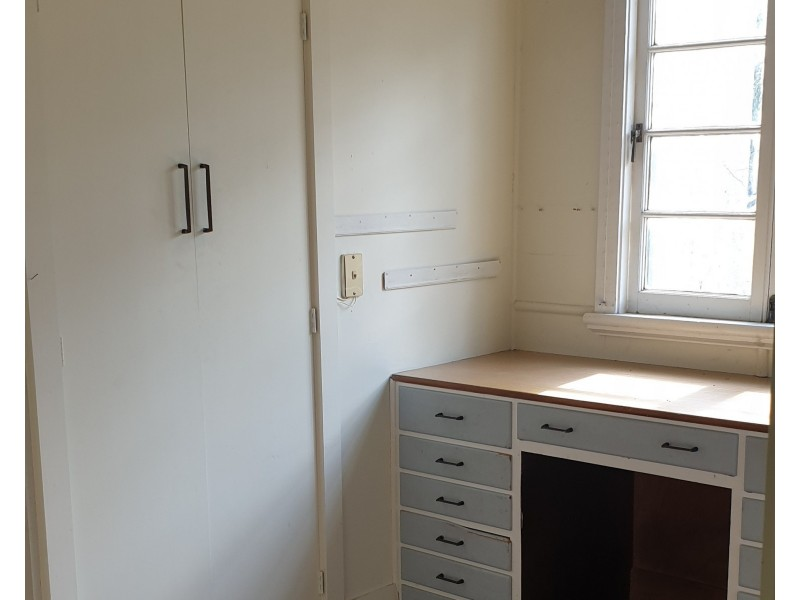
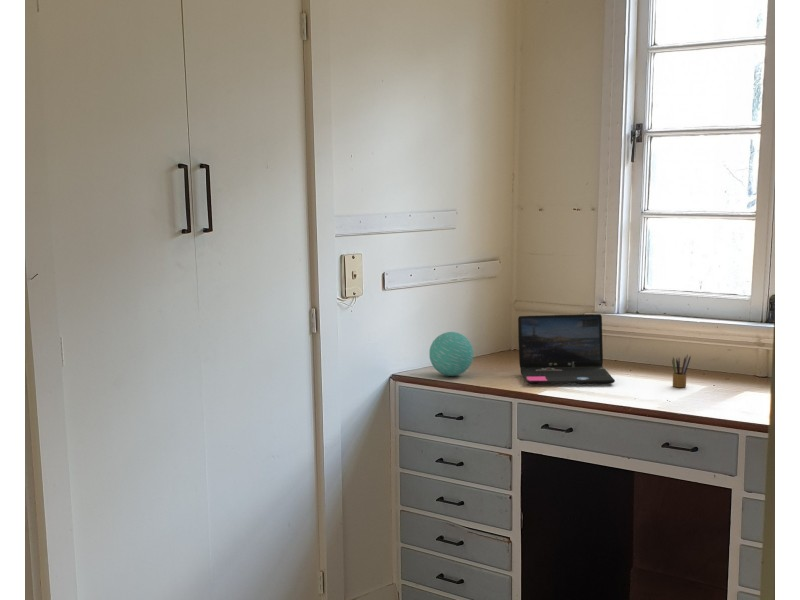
+ laptop [517,313,616,385]
+ pencil box [671,353,692,388]
+ decorative ball [428,331,474,377]
